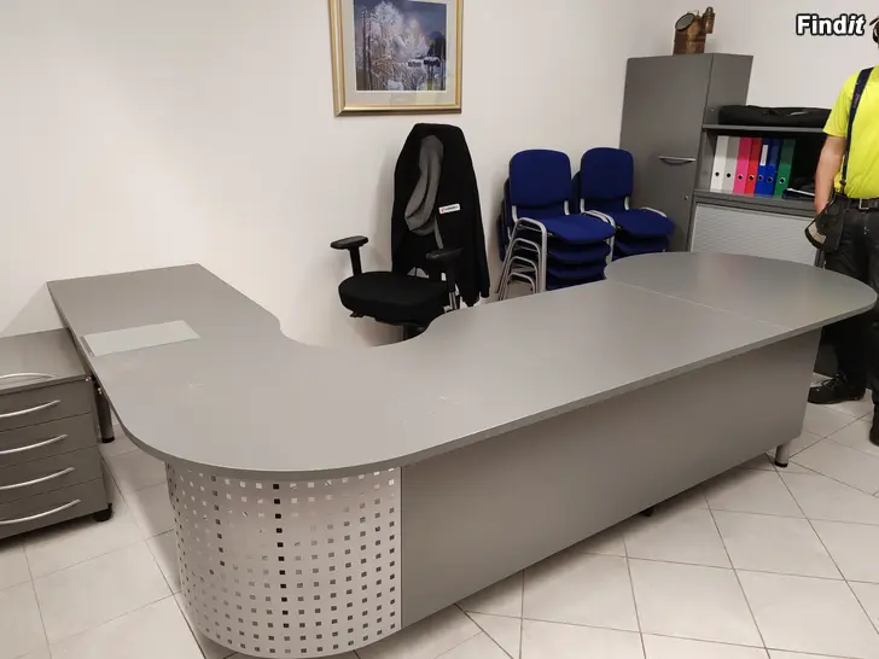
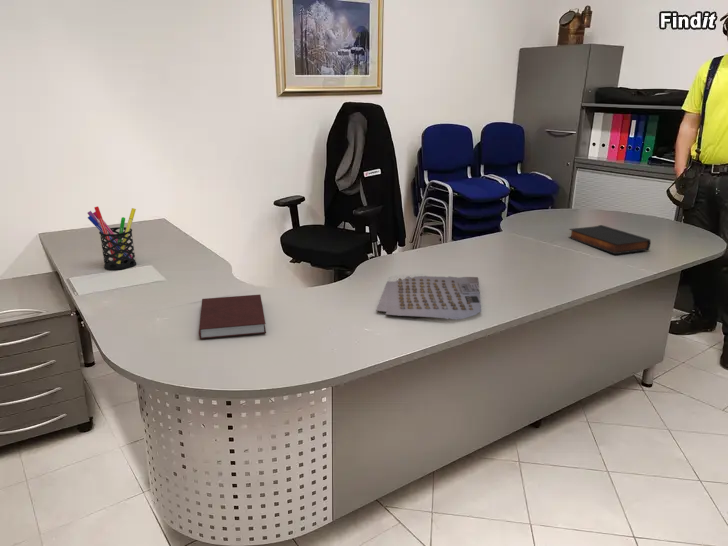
+ pen holder [87,206,137,271]
+ notebook [198,294,267,340]
+ specimen tray [375,275,482,320]
+ book [567,224,652,255]
